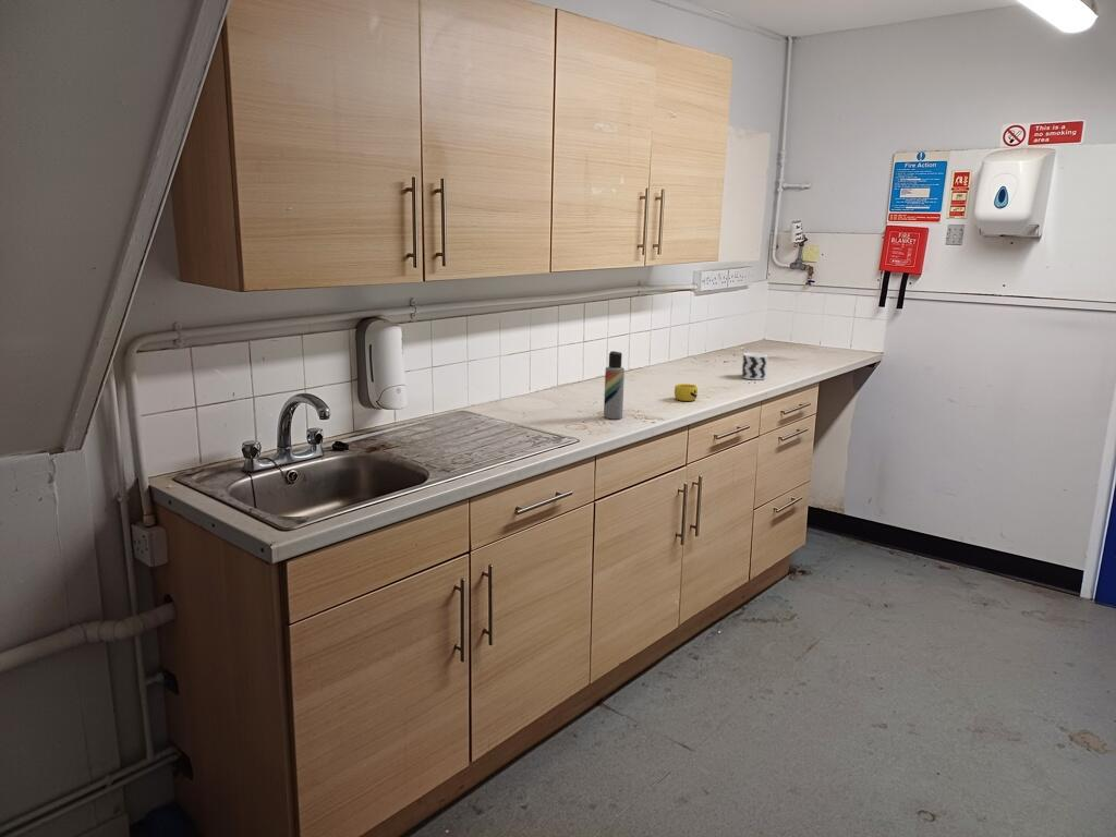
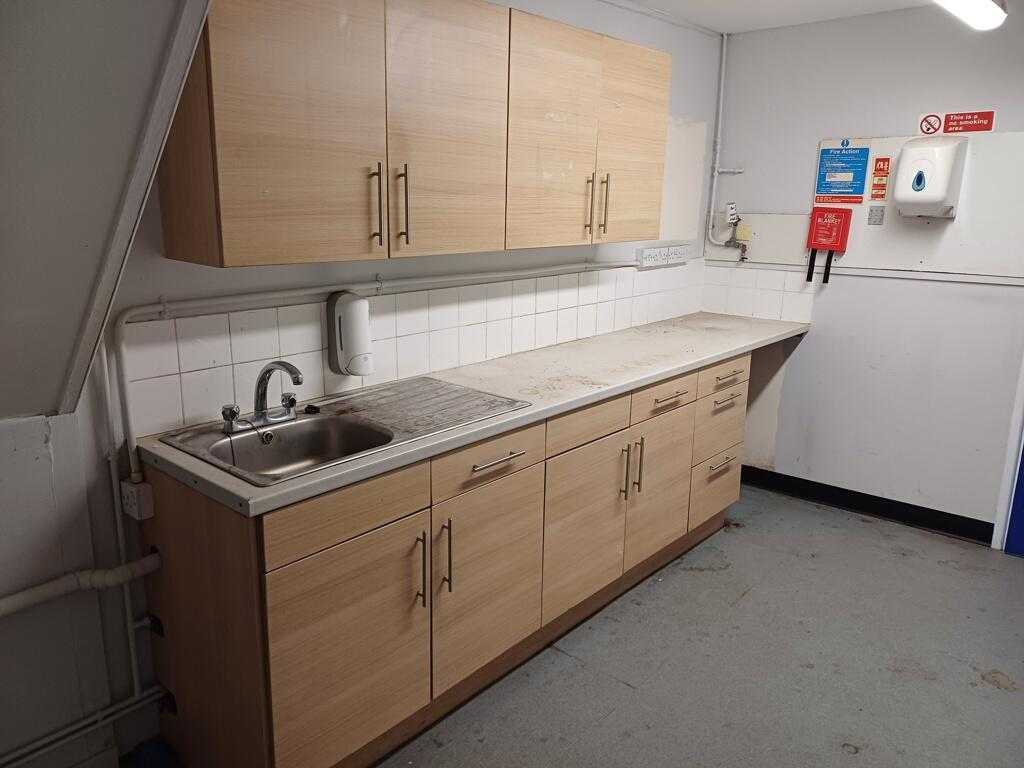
- lotion bottle [603,350,626,420]
- cup [741,352,768,380]
- cup [674,383,699,402]
